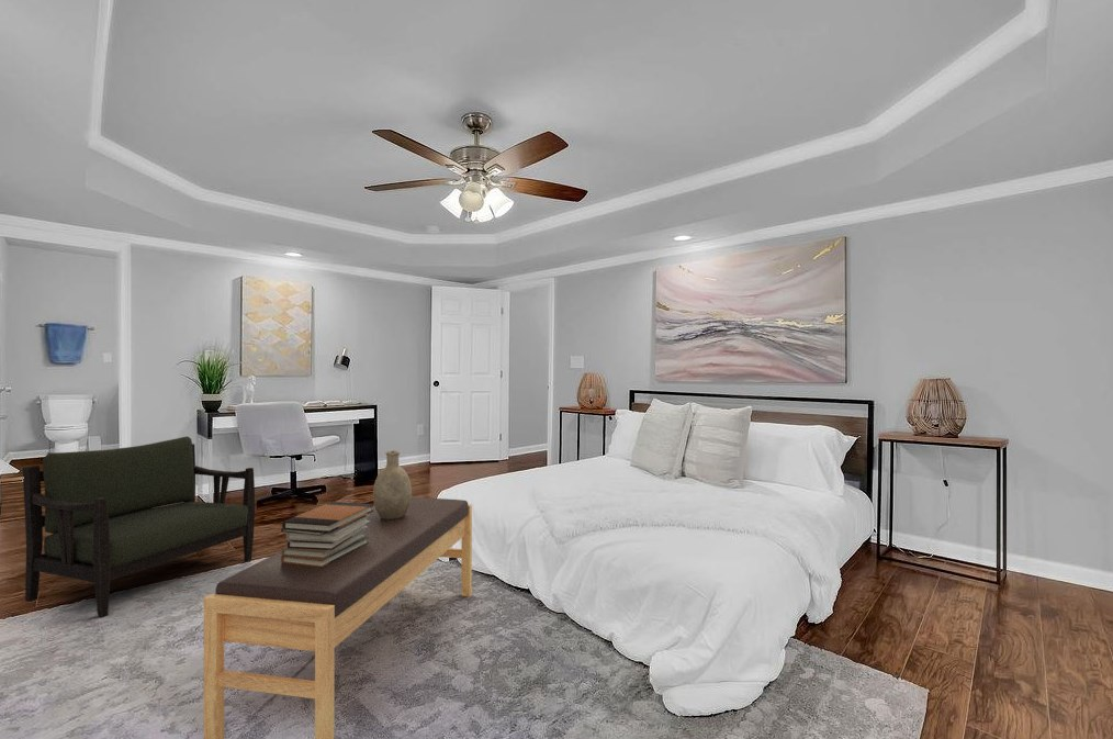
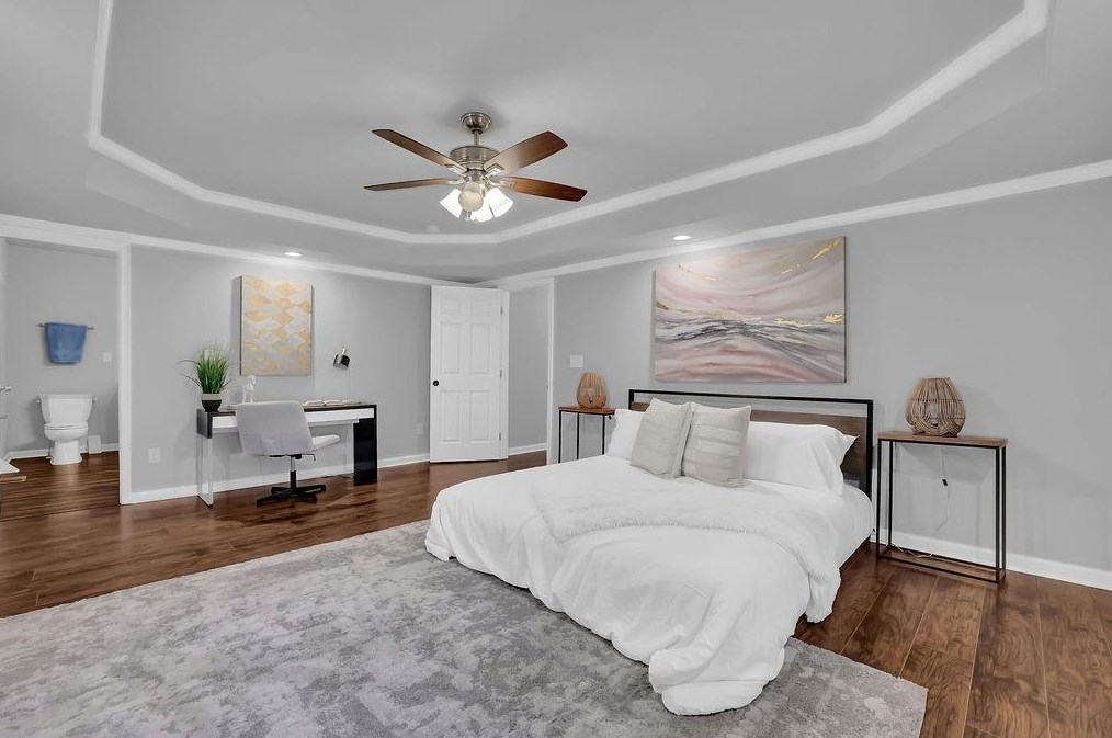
- book stack [280,501,374,568]
- decorative vase [372,449,413,519]
- armchair [21,436,256,618]
- bench [202,496,473,739]
